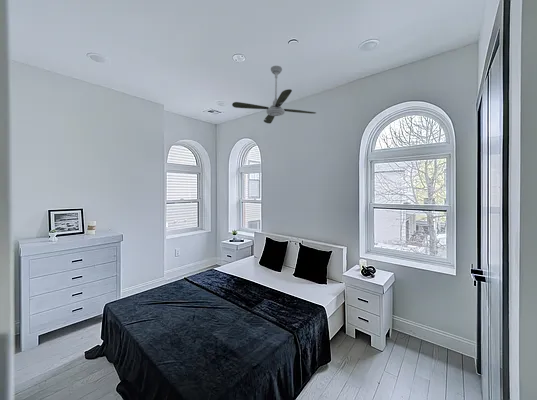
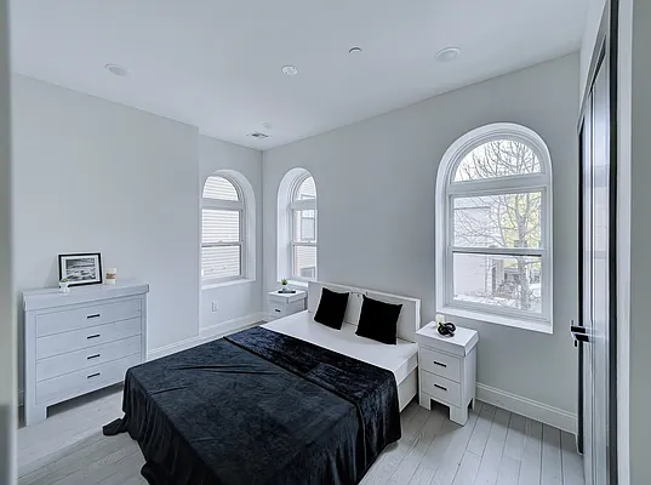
- ceiling fan [231,65,317,125]
